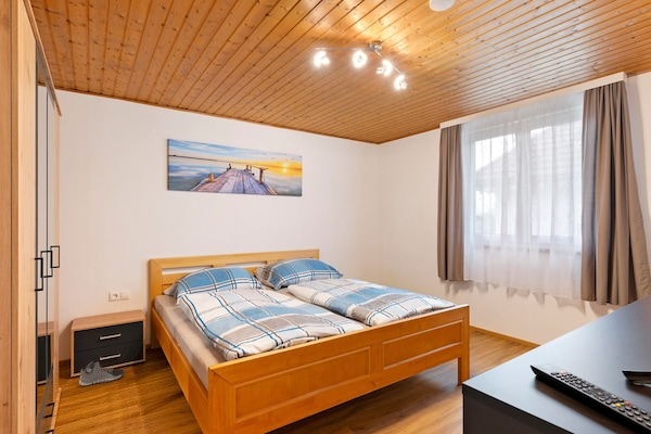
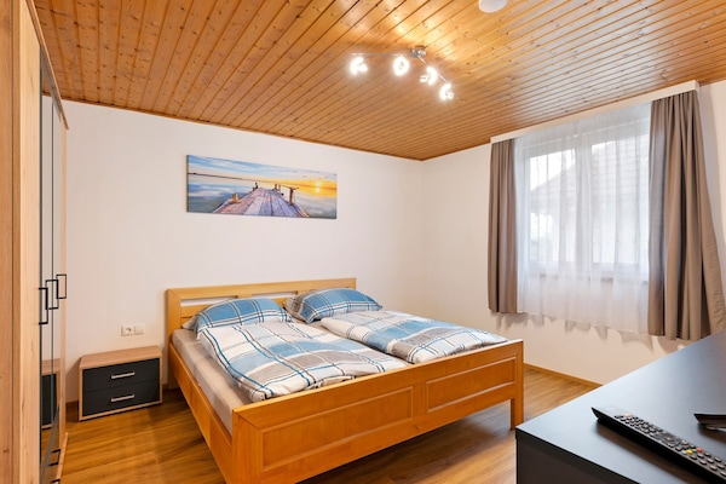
- sneaker [78,358,126,387]
